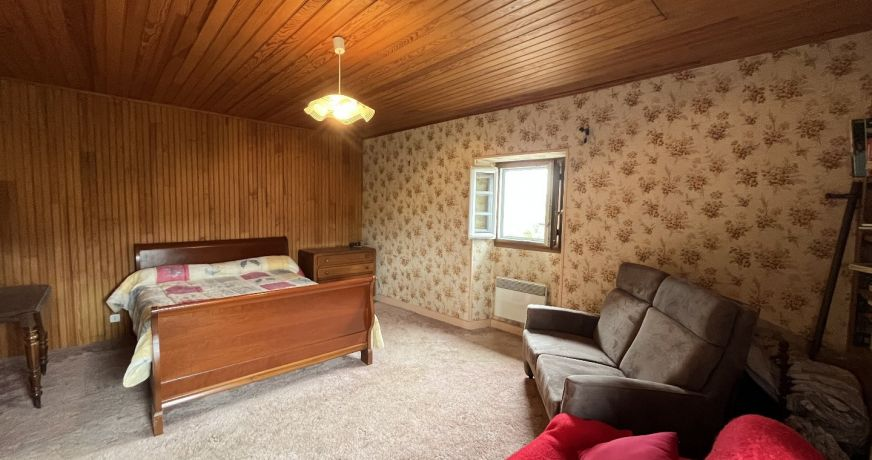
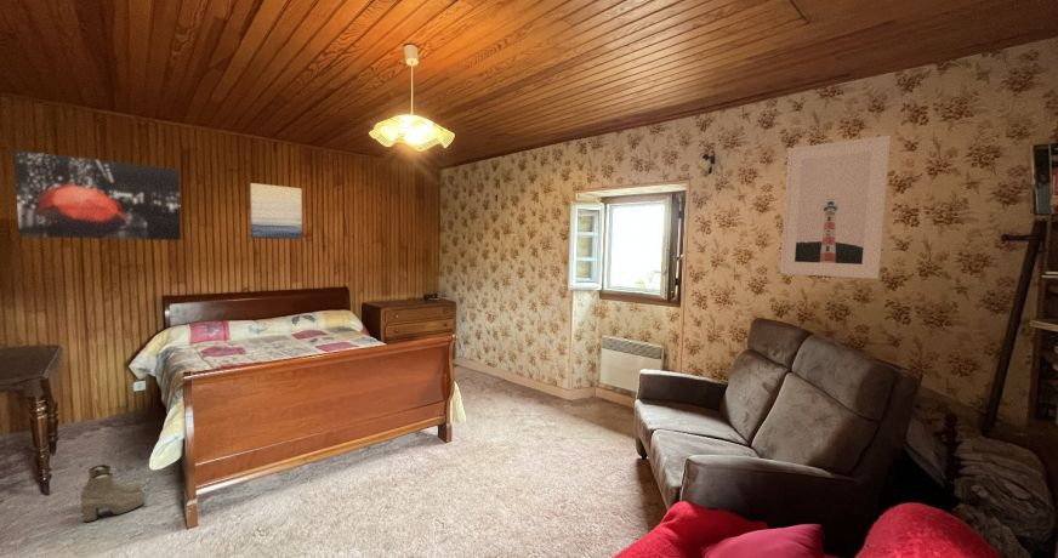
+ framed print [779,135,892,280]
+ boots [79,463,146,523]
+ wall art [249,182,303,240]
+ wall art [13,149,182,241]
